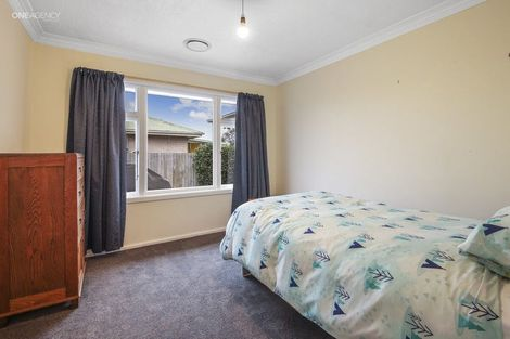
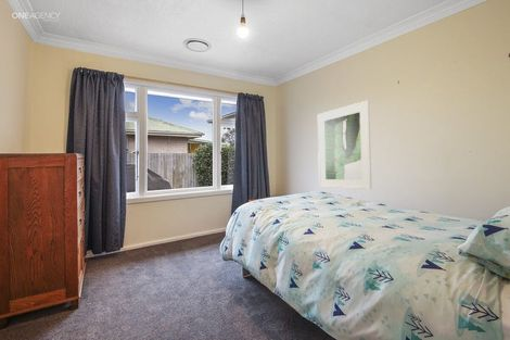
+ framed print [317,99,372,190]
